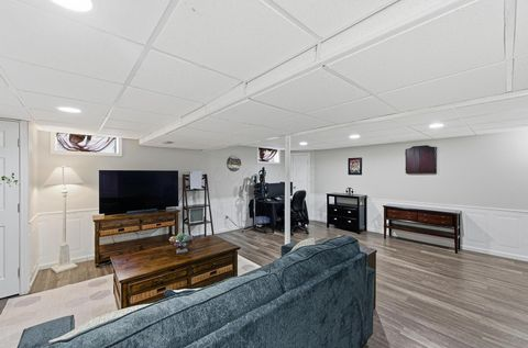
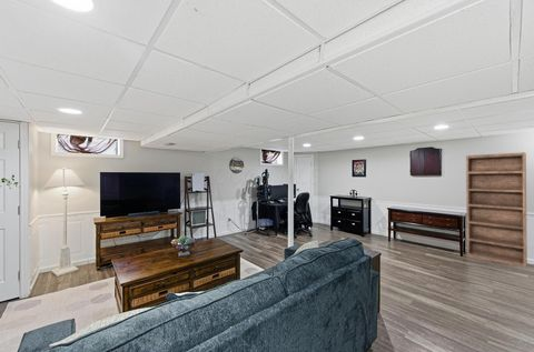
+ bookshelf [465,151,528,269]
